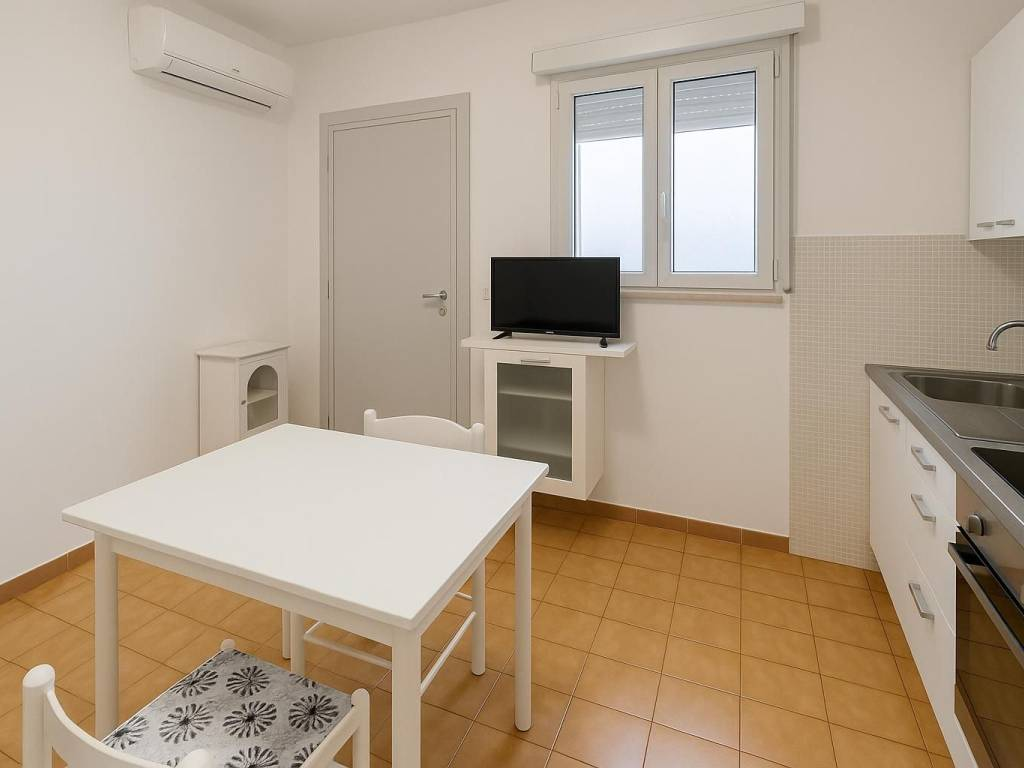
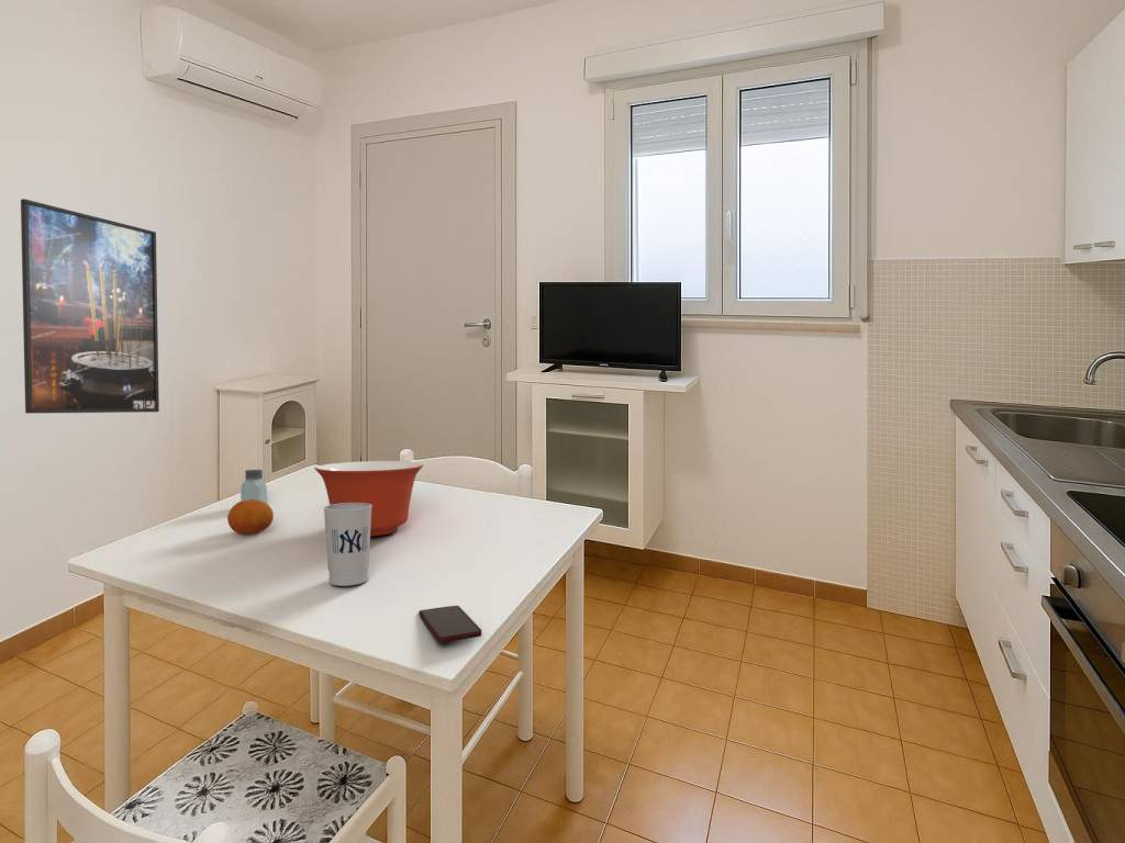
+ cup [323,503,372,587]
+ mixing bowl [314,460,424,537]
+ saltshaker [240,469,268,504]
+ smartphone [417,605,482,644]
+ fruit [226,499,275,536]
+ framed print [20,198,160,415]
